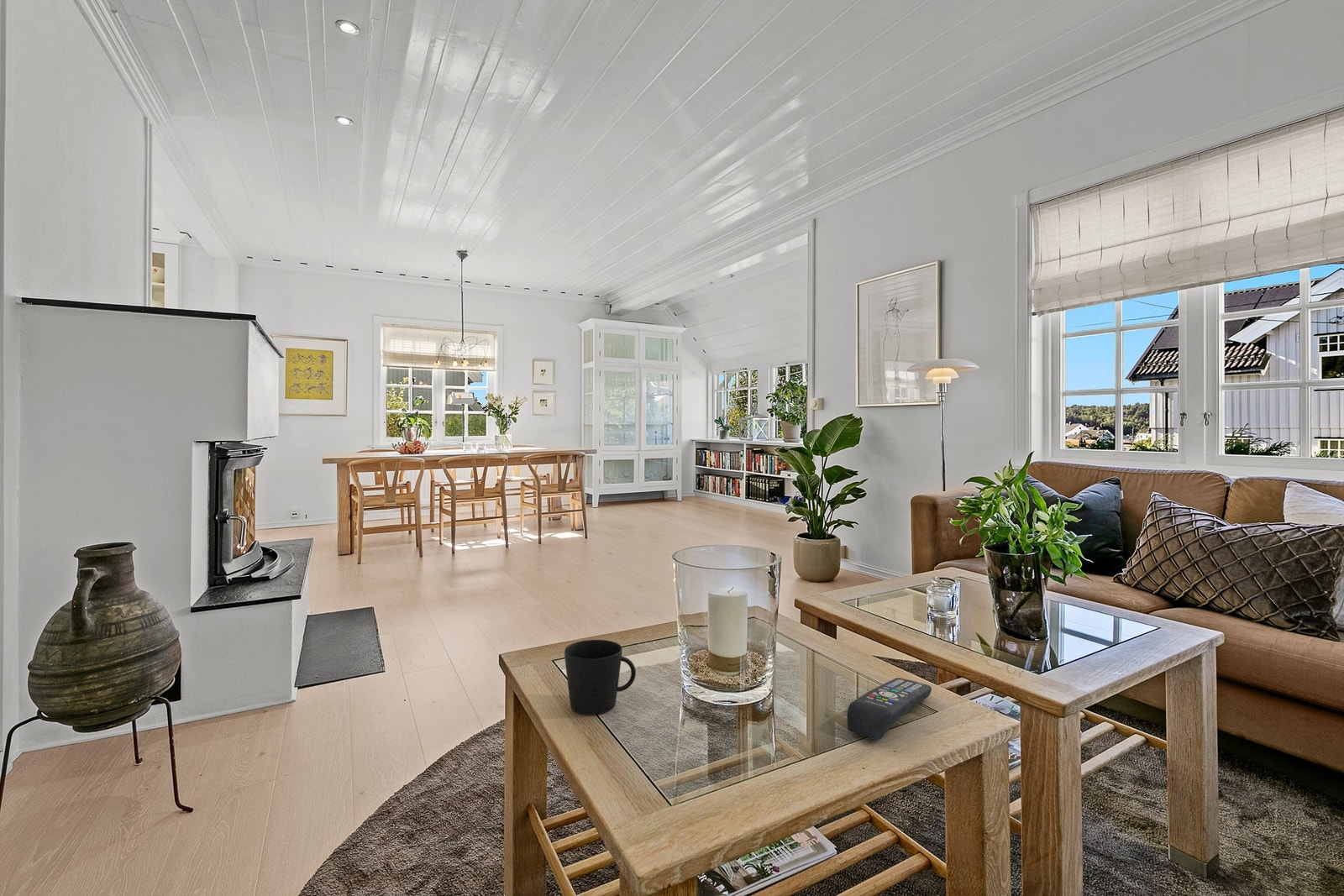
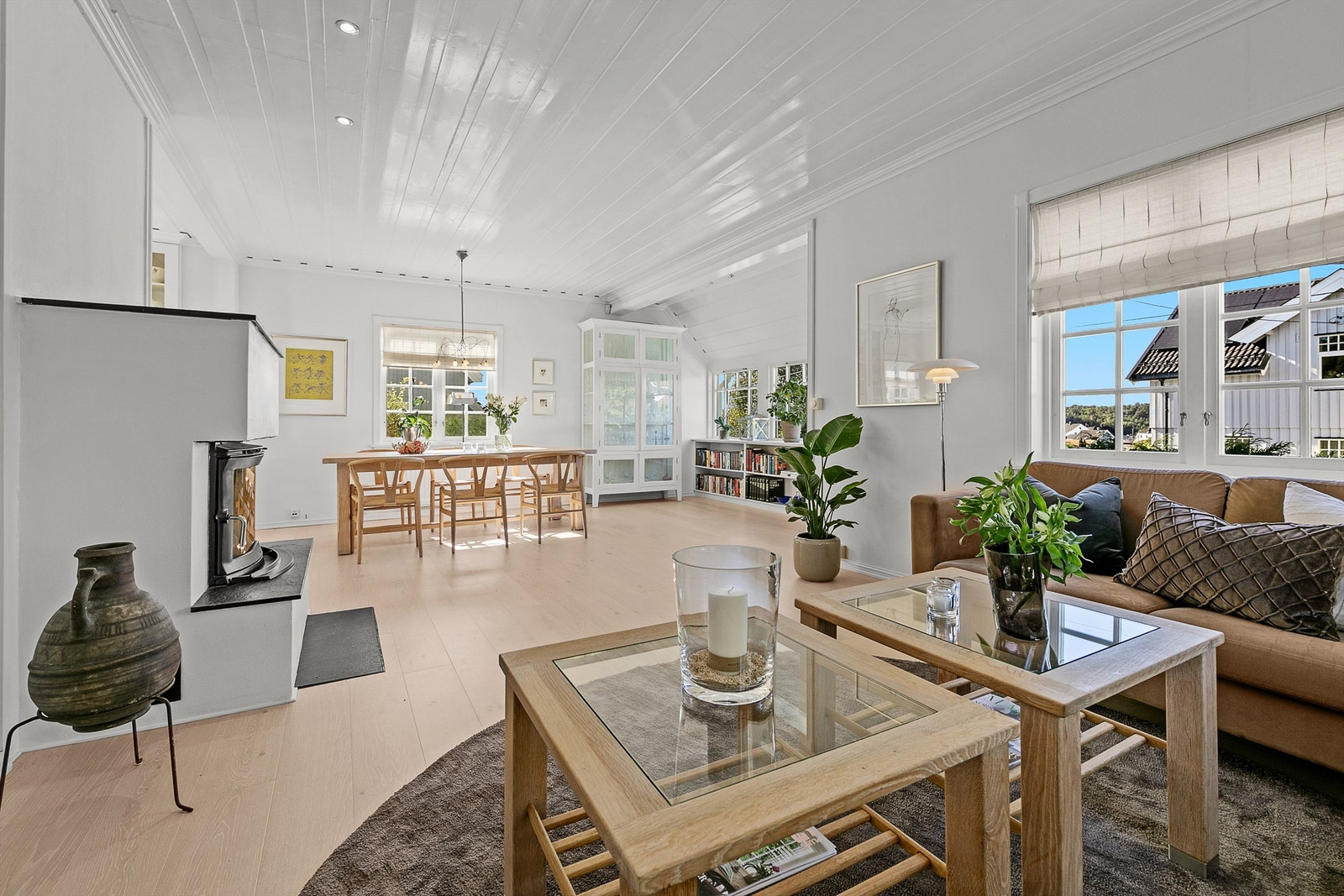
- cup [564,639,637,715]
- remote control [846,677,932,741]
